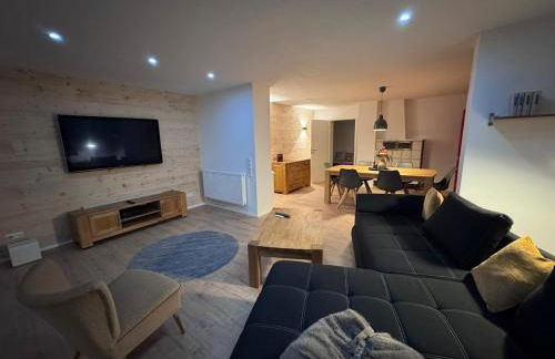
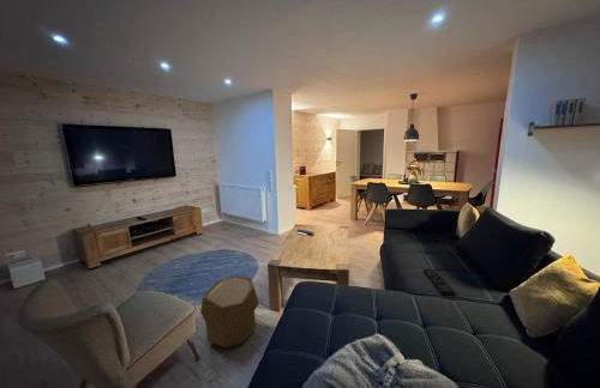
+ remote control [422,268,456,297]
+ pouf [199,274,260,348]
